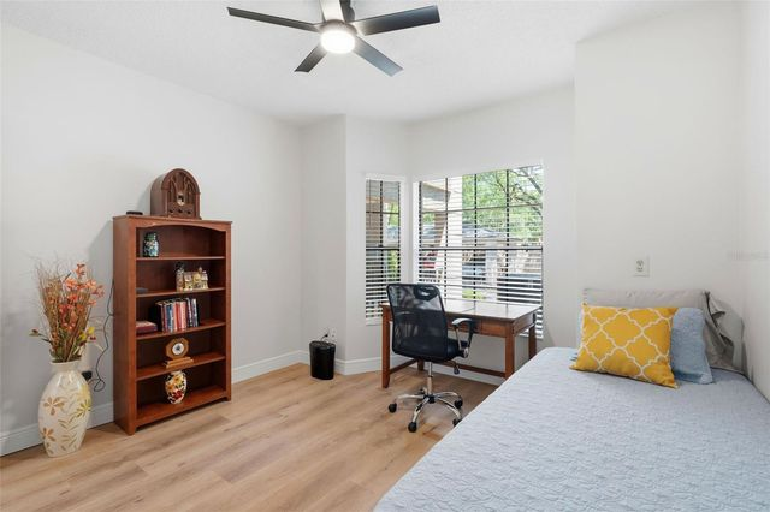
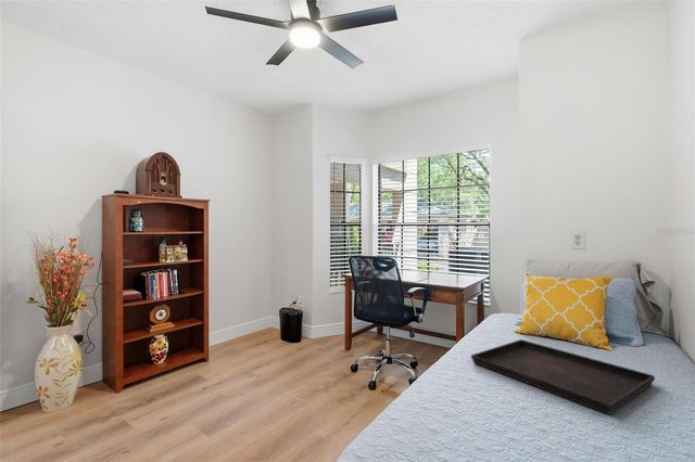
+ serving tray [470,338,656,415]
